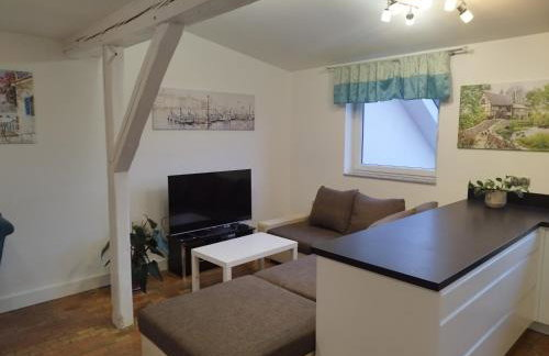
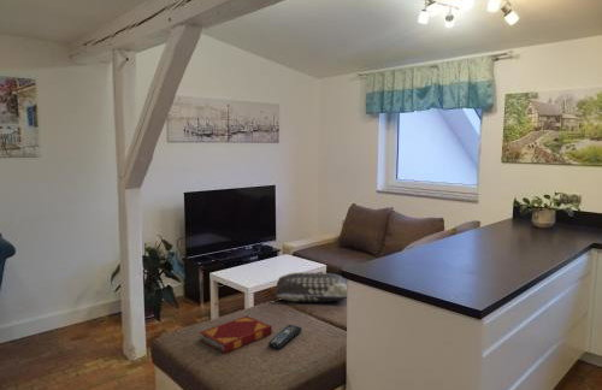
+ remote control [267,324,303,349]
+ cushion [273,272,348,303]
+ hardback book [199,315,273,355]
